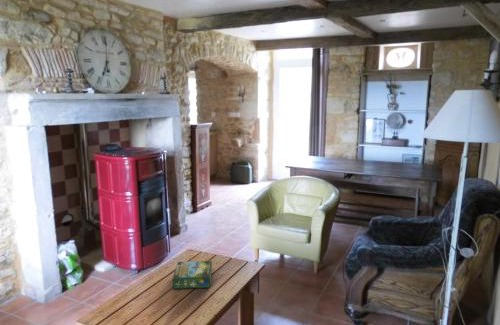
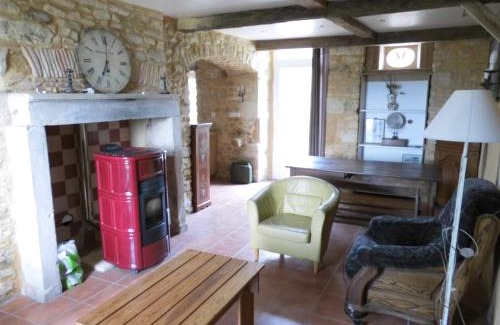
- board game [172,260,213,290]
